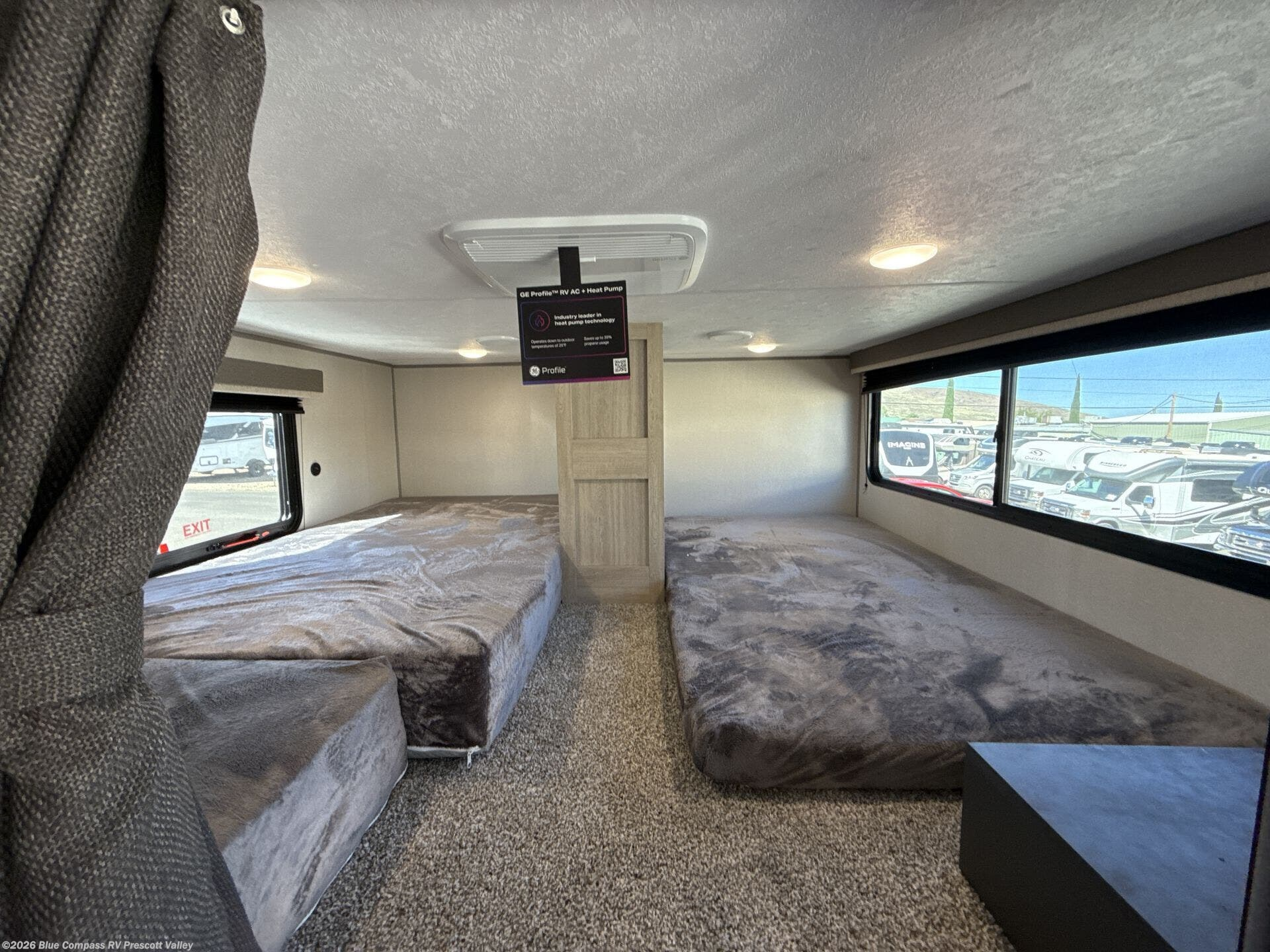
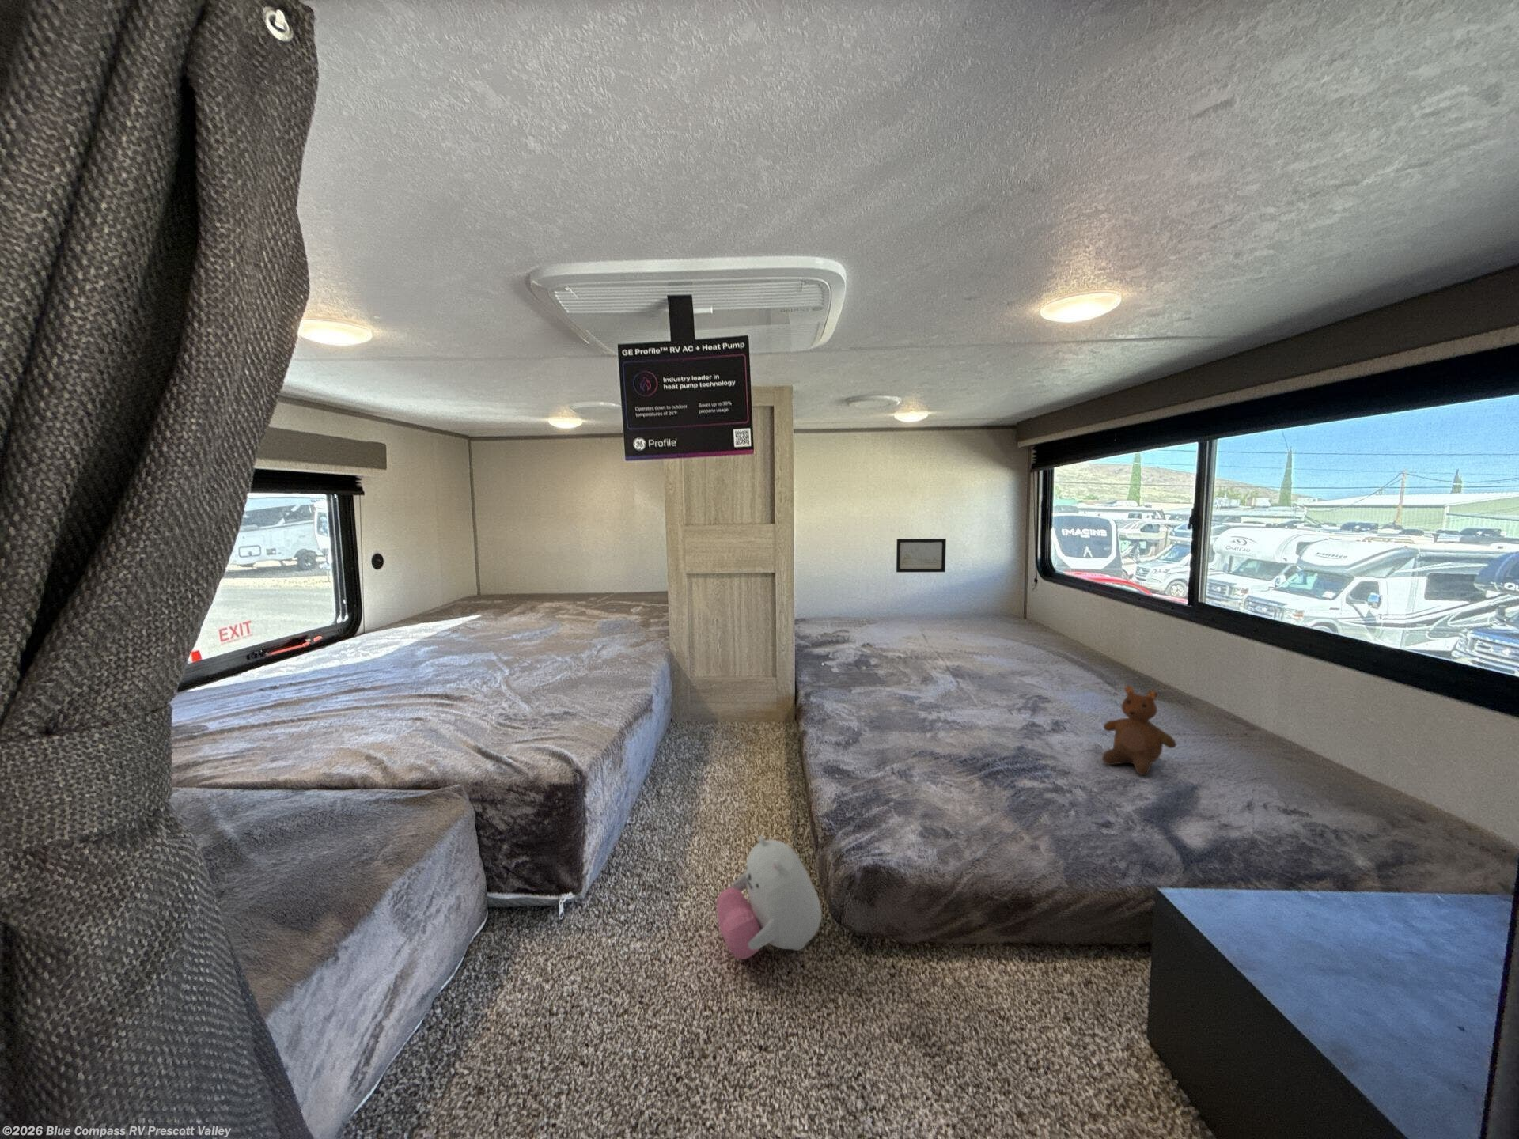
+ plush toy [715,834,823,961]
+ wall art [896,538,947,573]
+ teddy bear [1102,686,1177,776]
